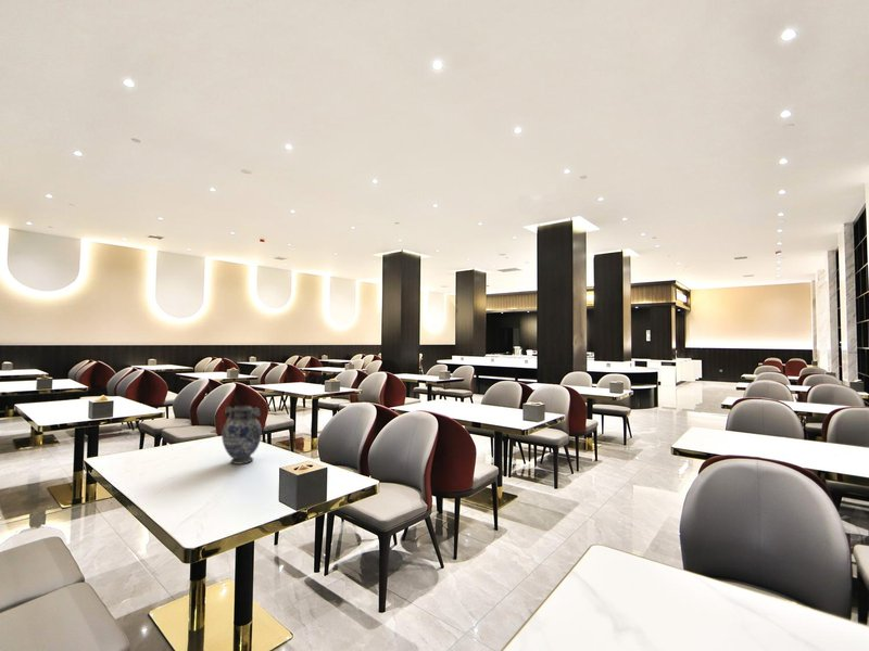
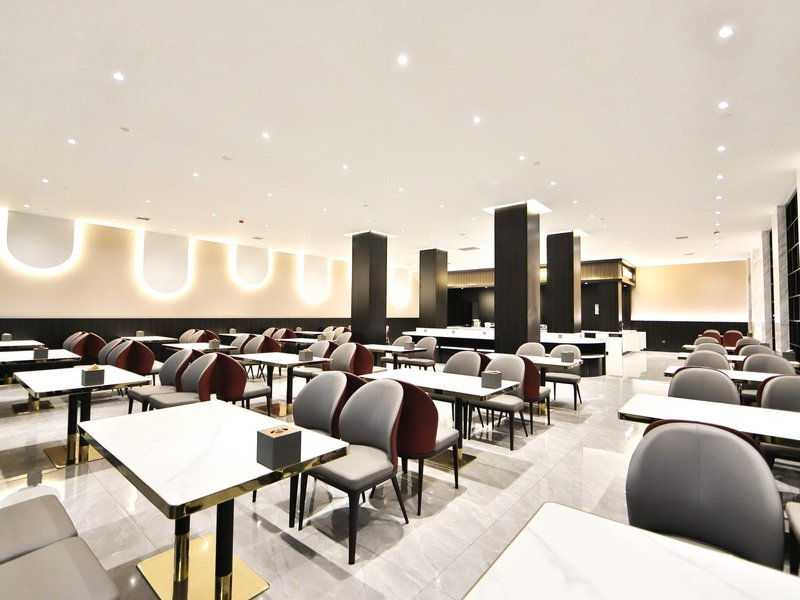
- decorative vase [221,404,263,465]
